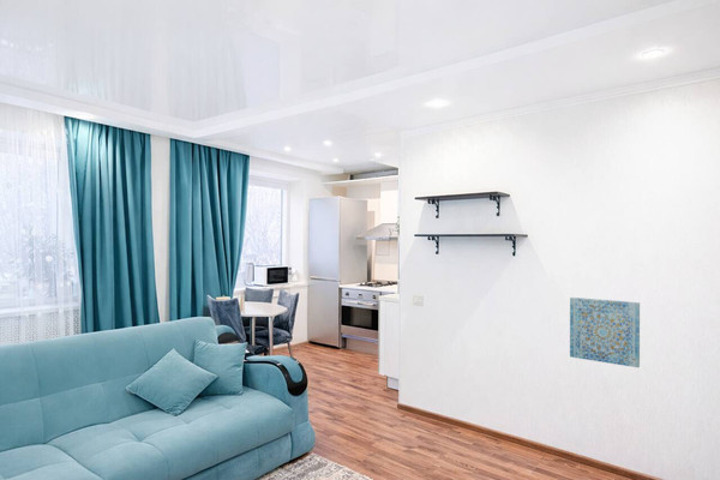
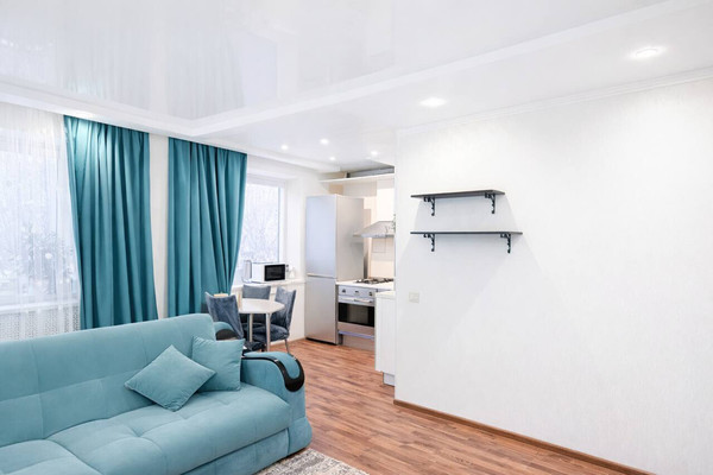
- wall art [569,296,641,368]
